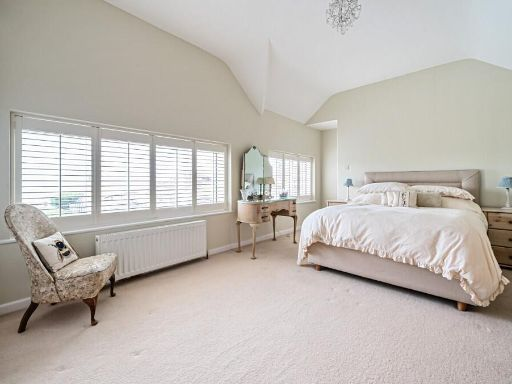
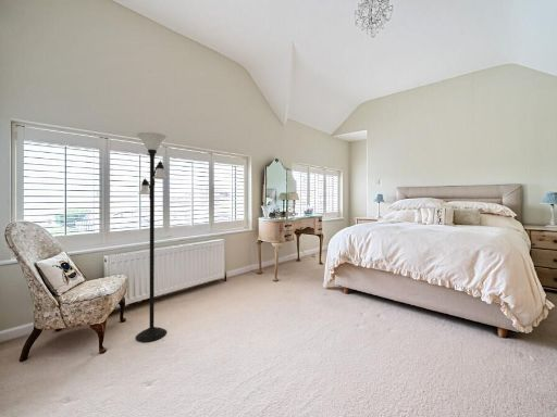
+ floor lamp [135,130,169,343]
